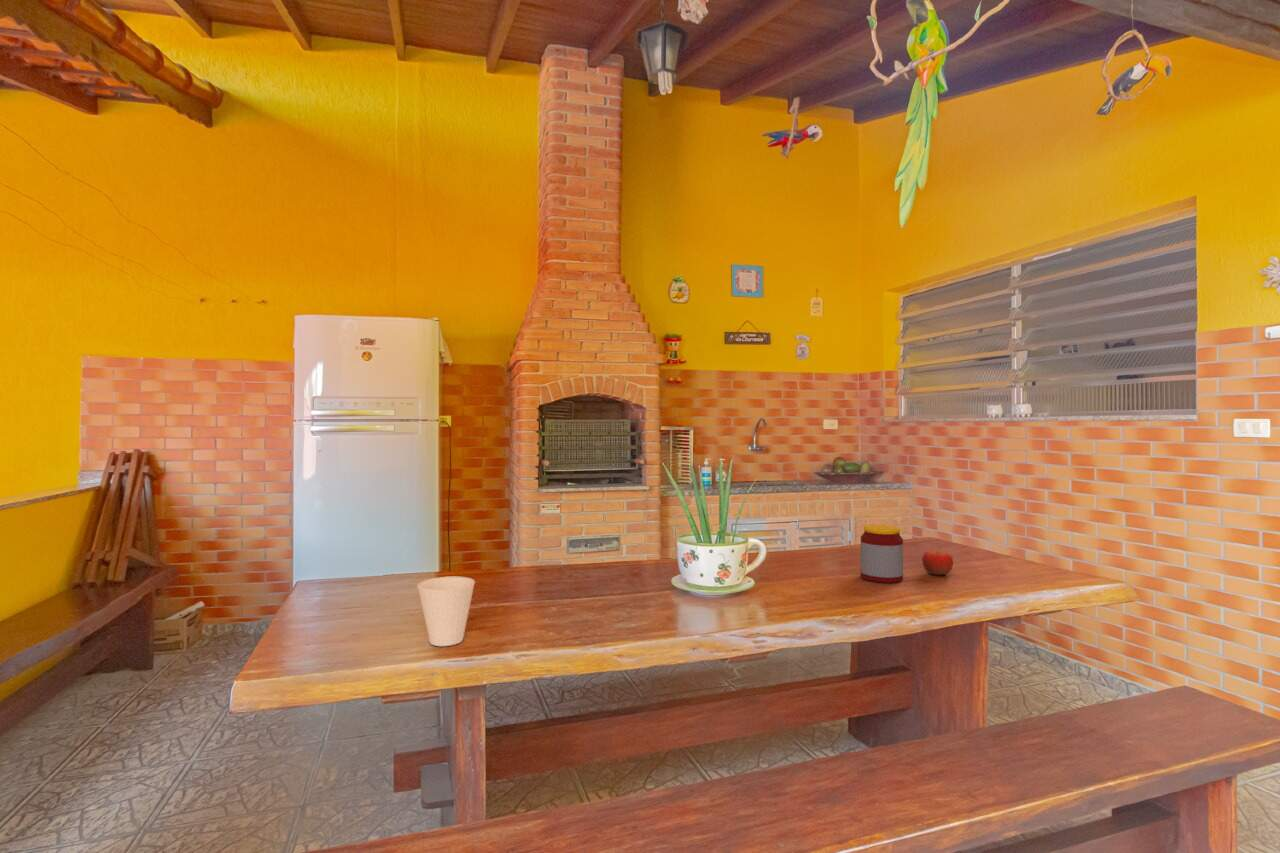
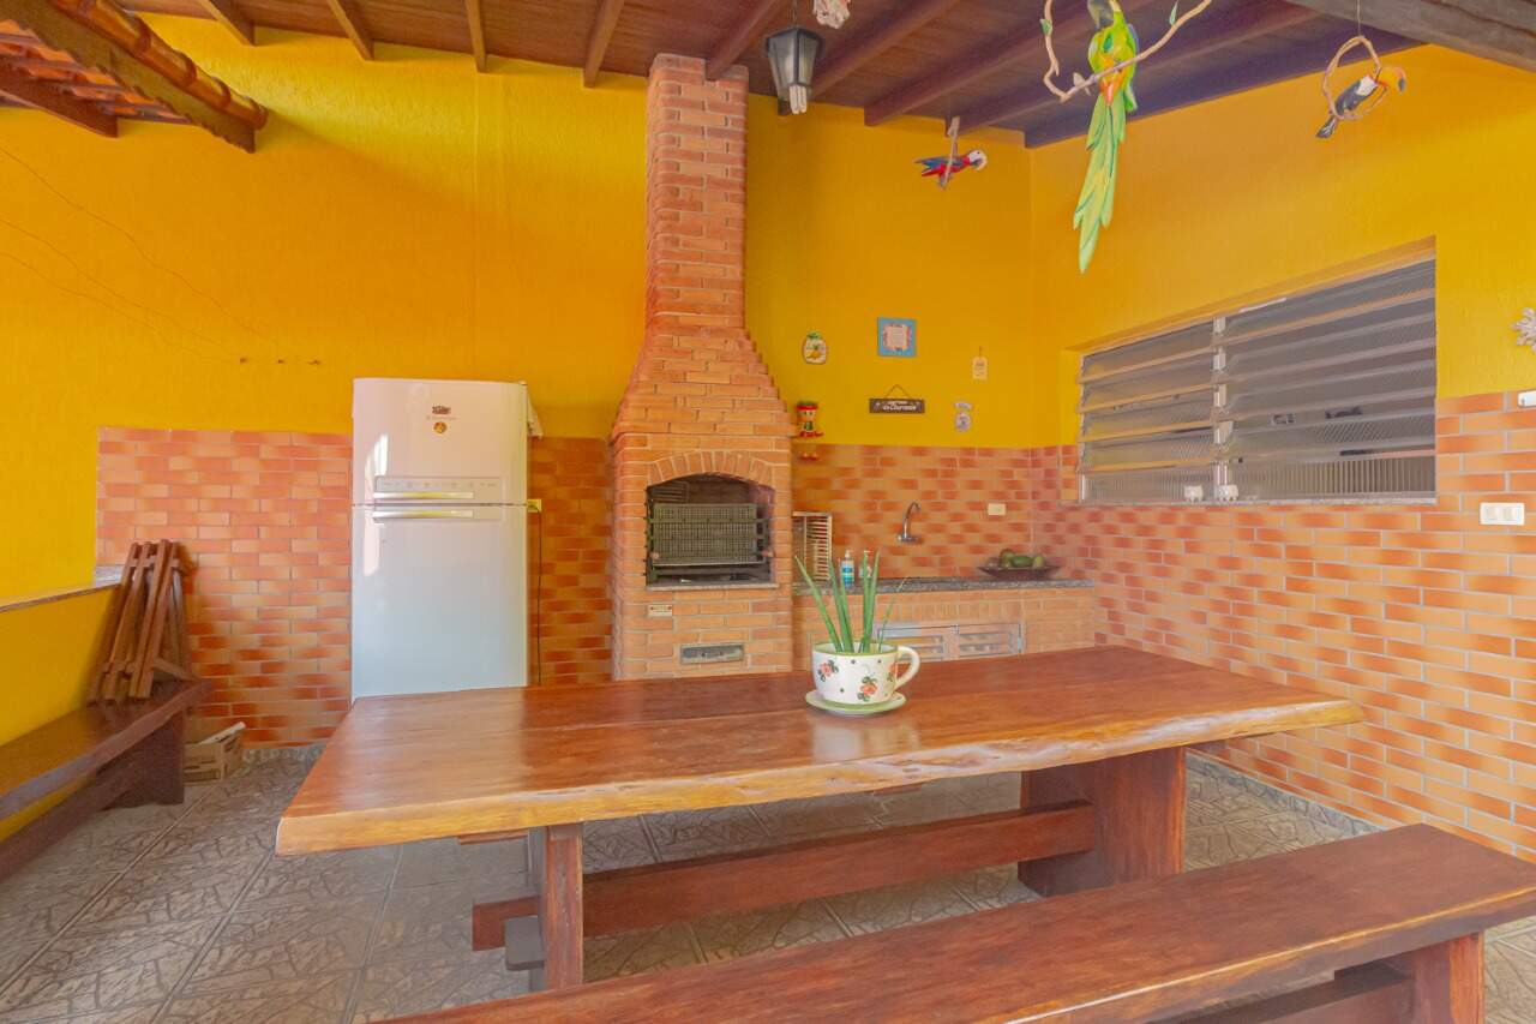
- cup [416,576,476,647]
- jar [859,523,904,584]
- fruit [921,547,954,576]
